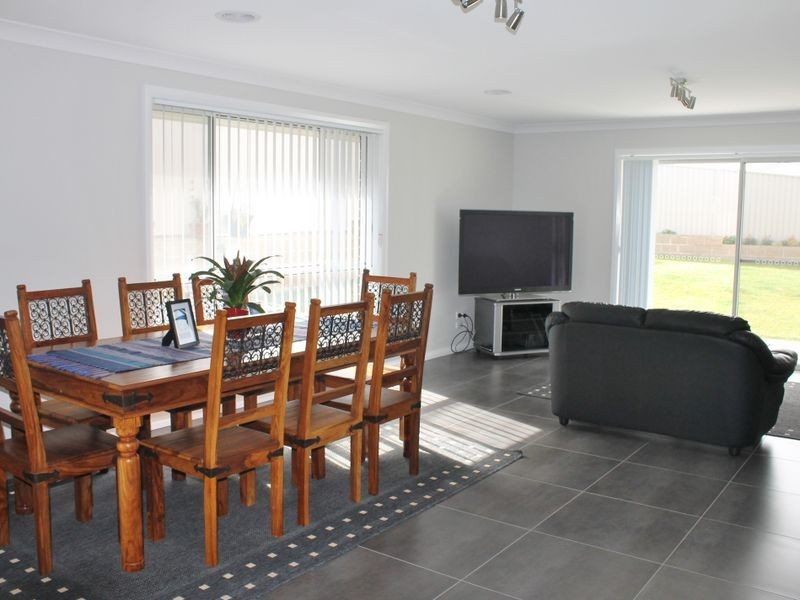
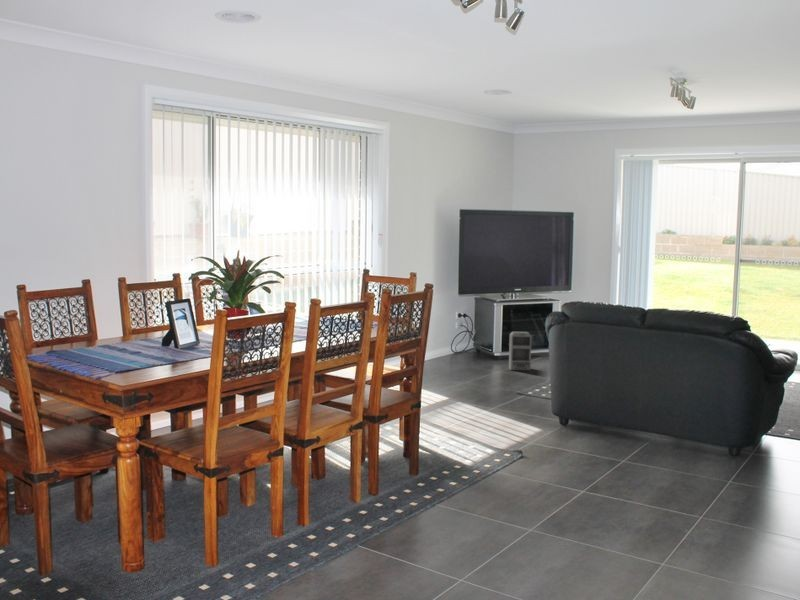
+ speaker [508,331,533,371]
